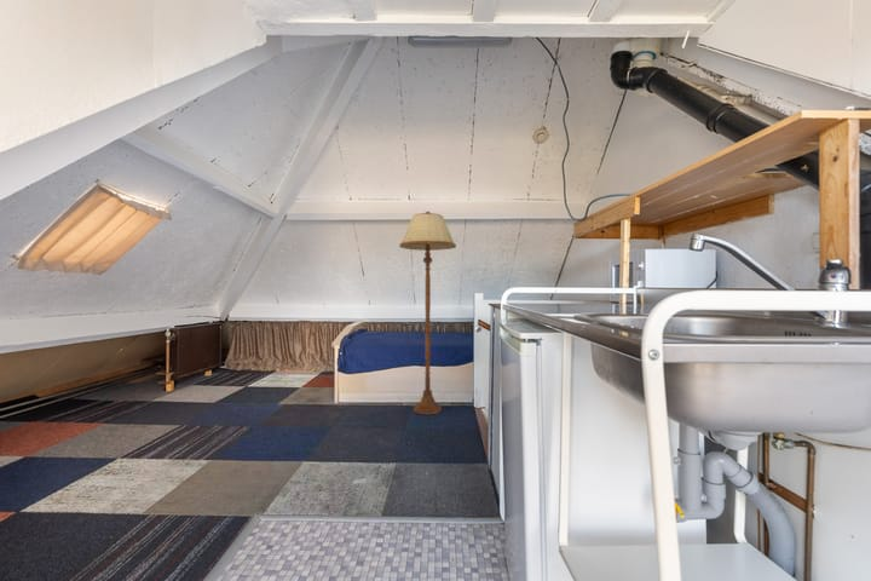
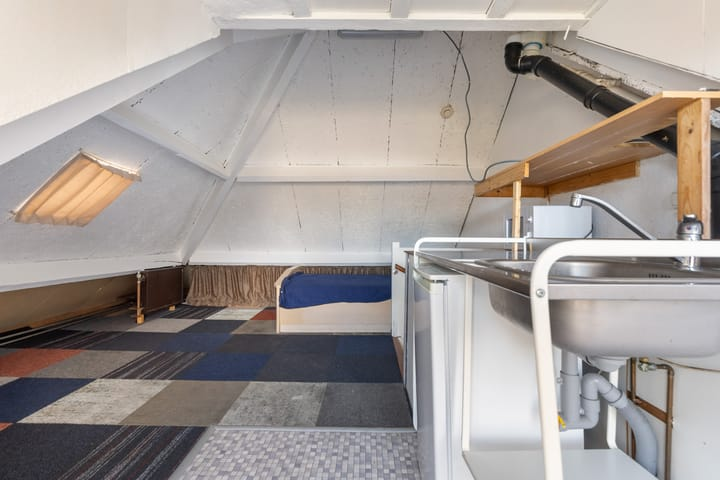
- floor lamp [398,211,457,416]
